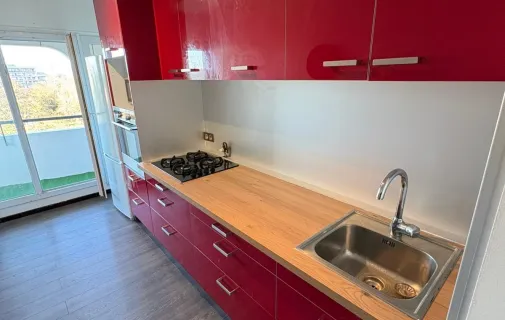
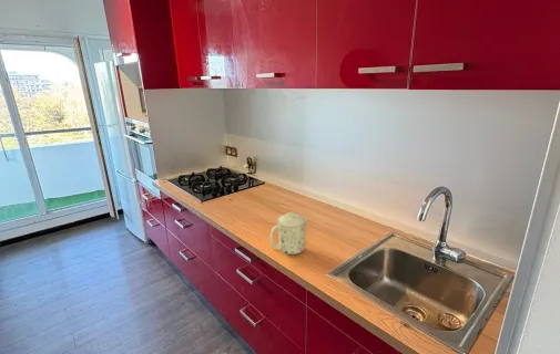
+ mug [269,211,309,256]
